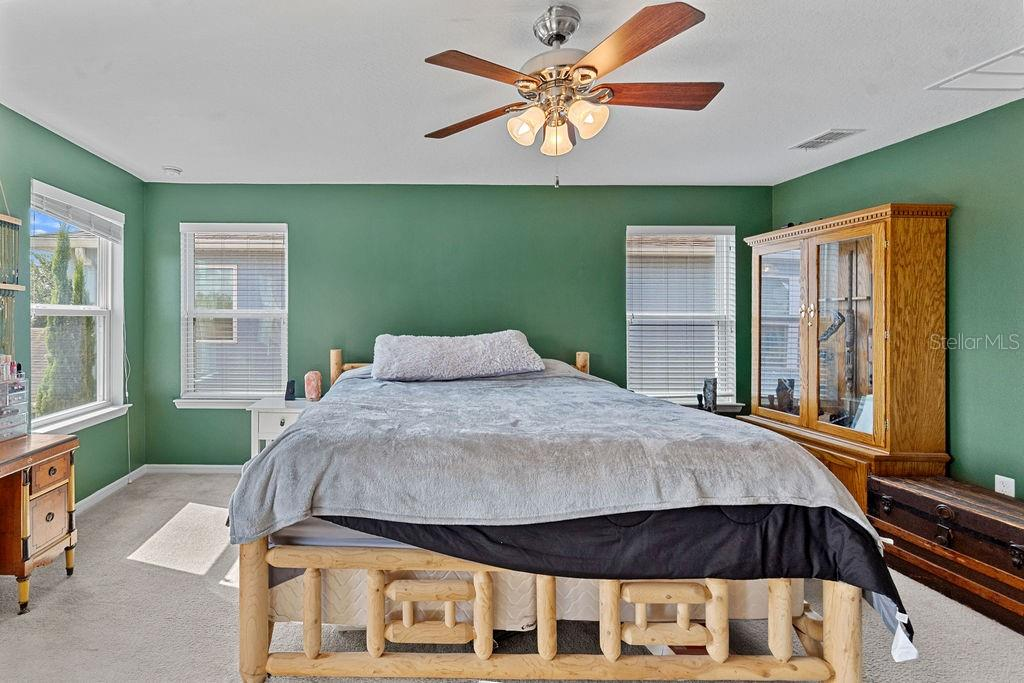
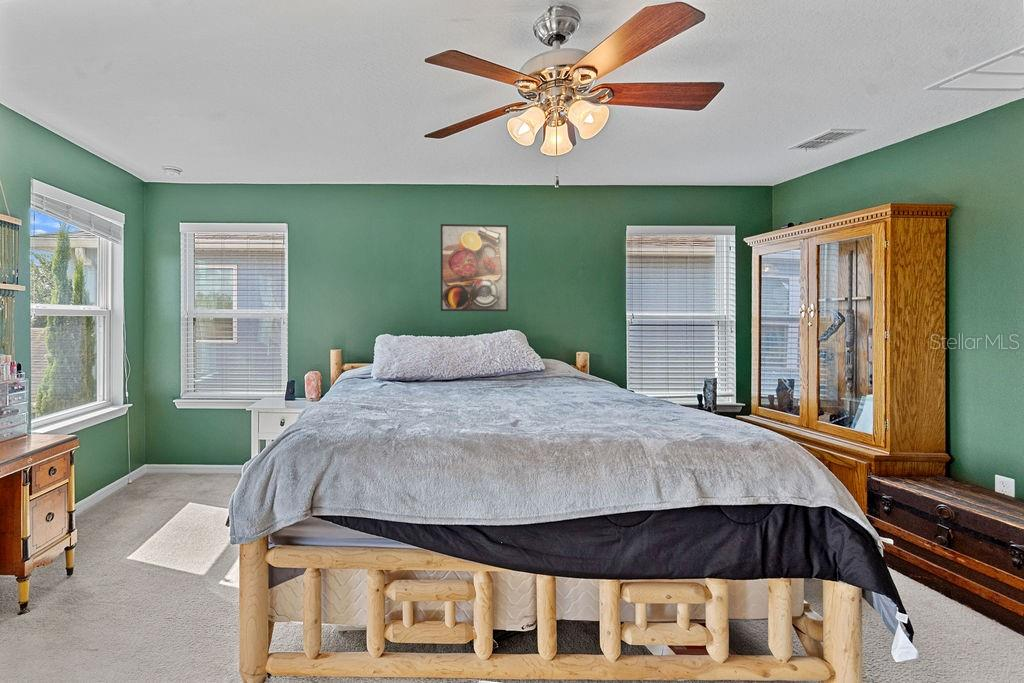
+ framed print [440,223,509,312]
